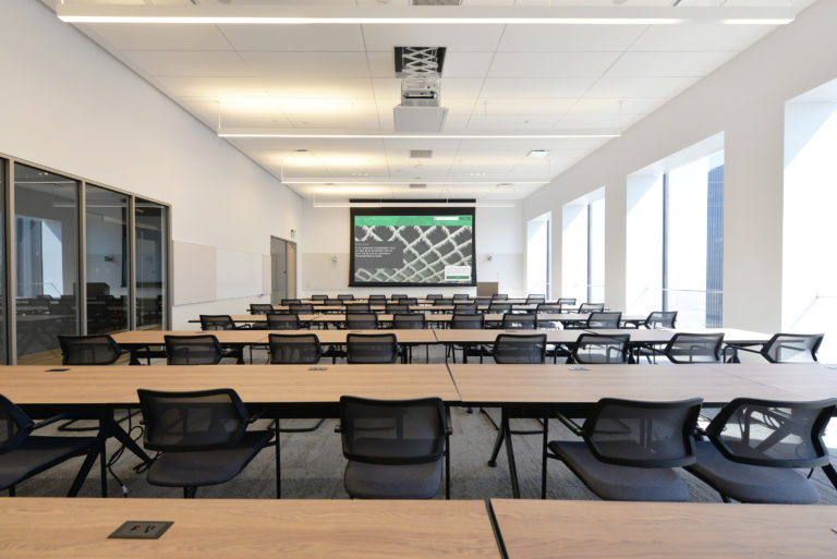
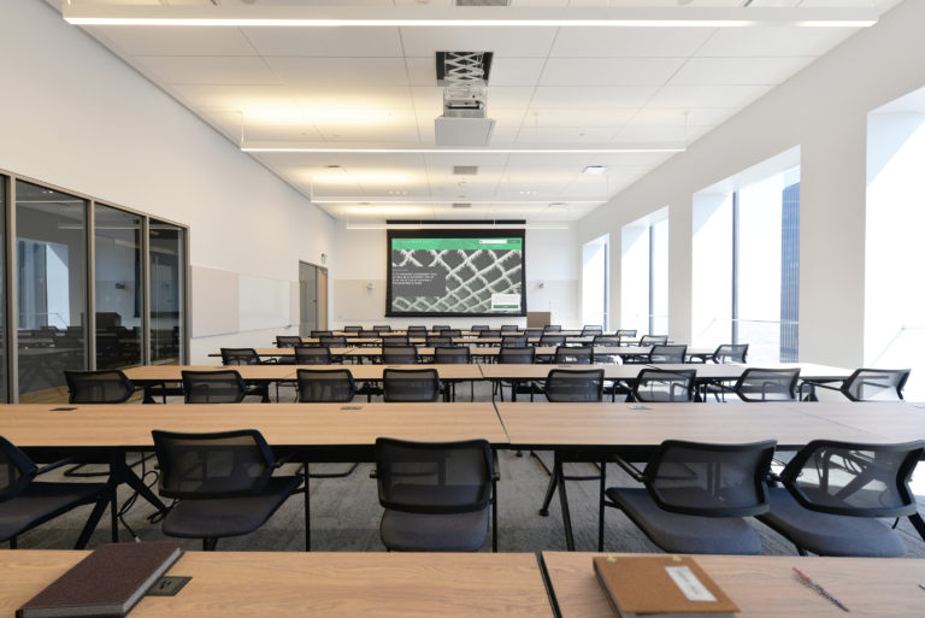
+ notebook [591,554,742,618]
+ notebook [13,538,187,618]
+ pen [791,566,849,611]
